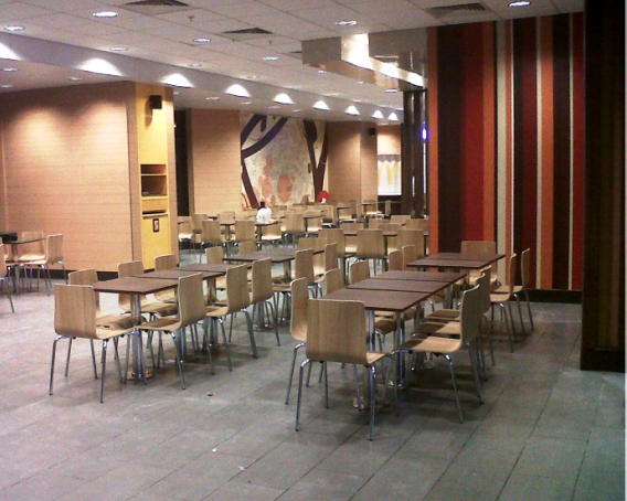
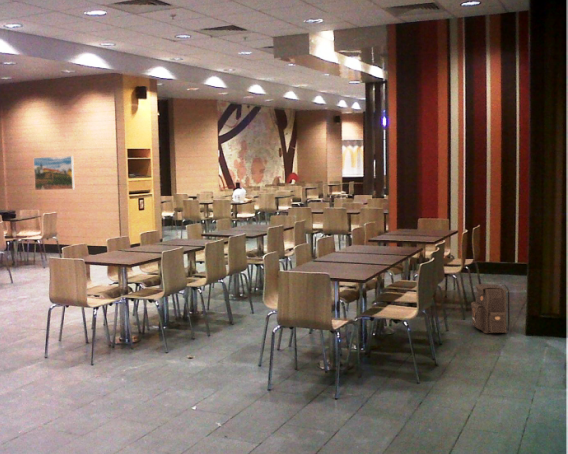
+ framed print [33,155,76,191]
+ backpack [470,282,511,334]
